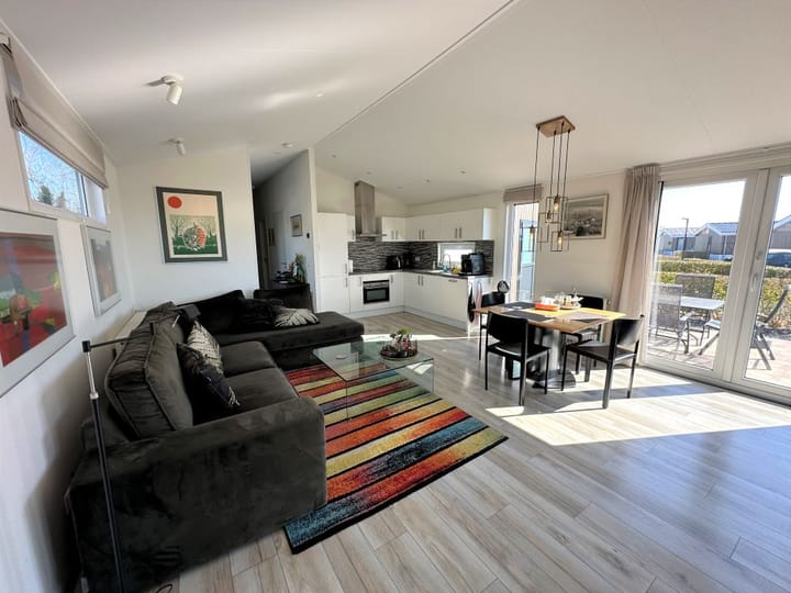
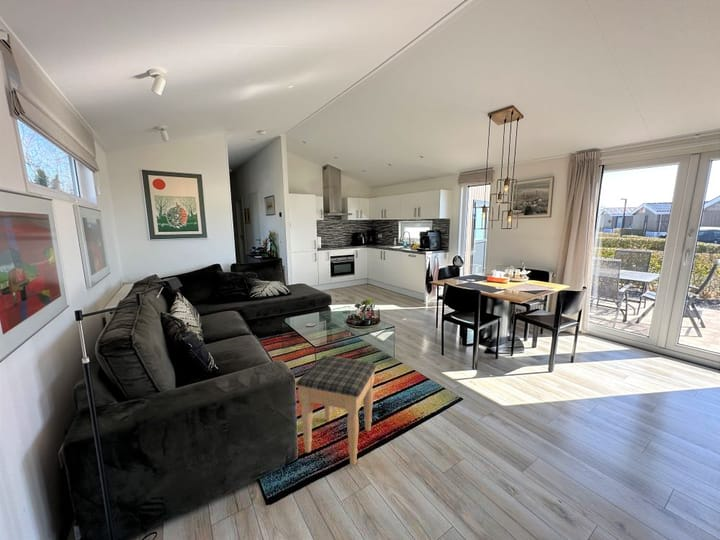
+ footstool [295,355,378,466]
